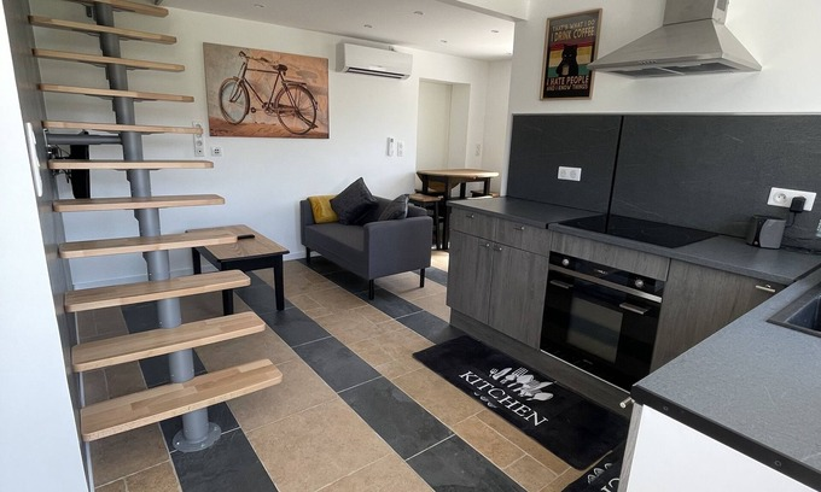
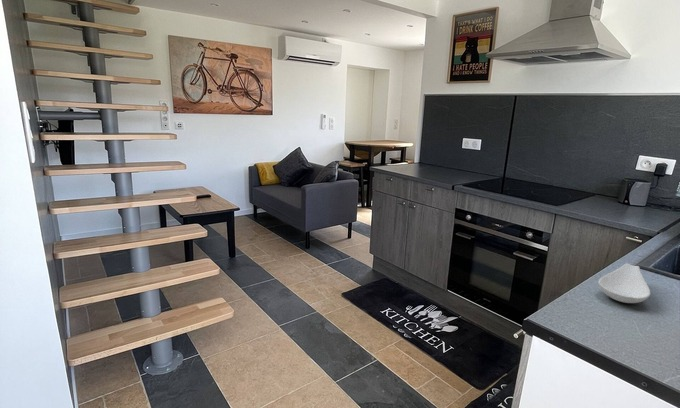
+ spoon rest [597,262,651,304]
